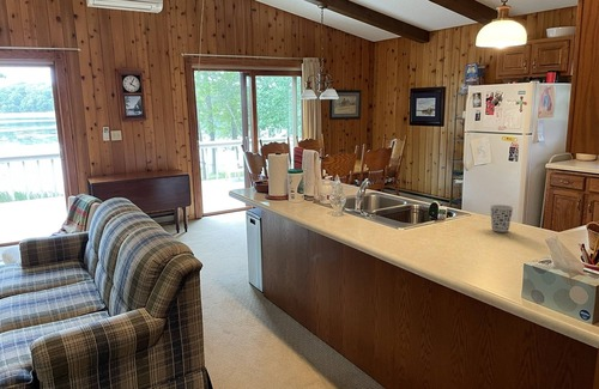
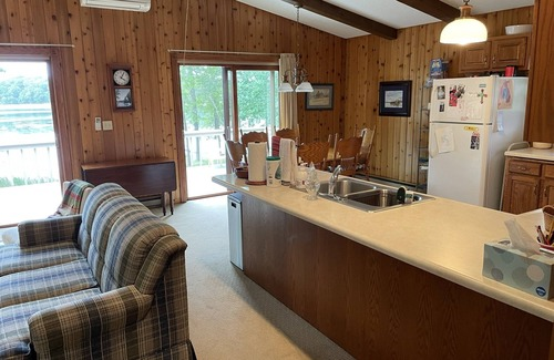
- cup [489,203,514,233]
